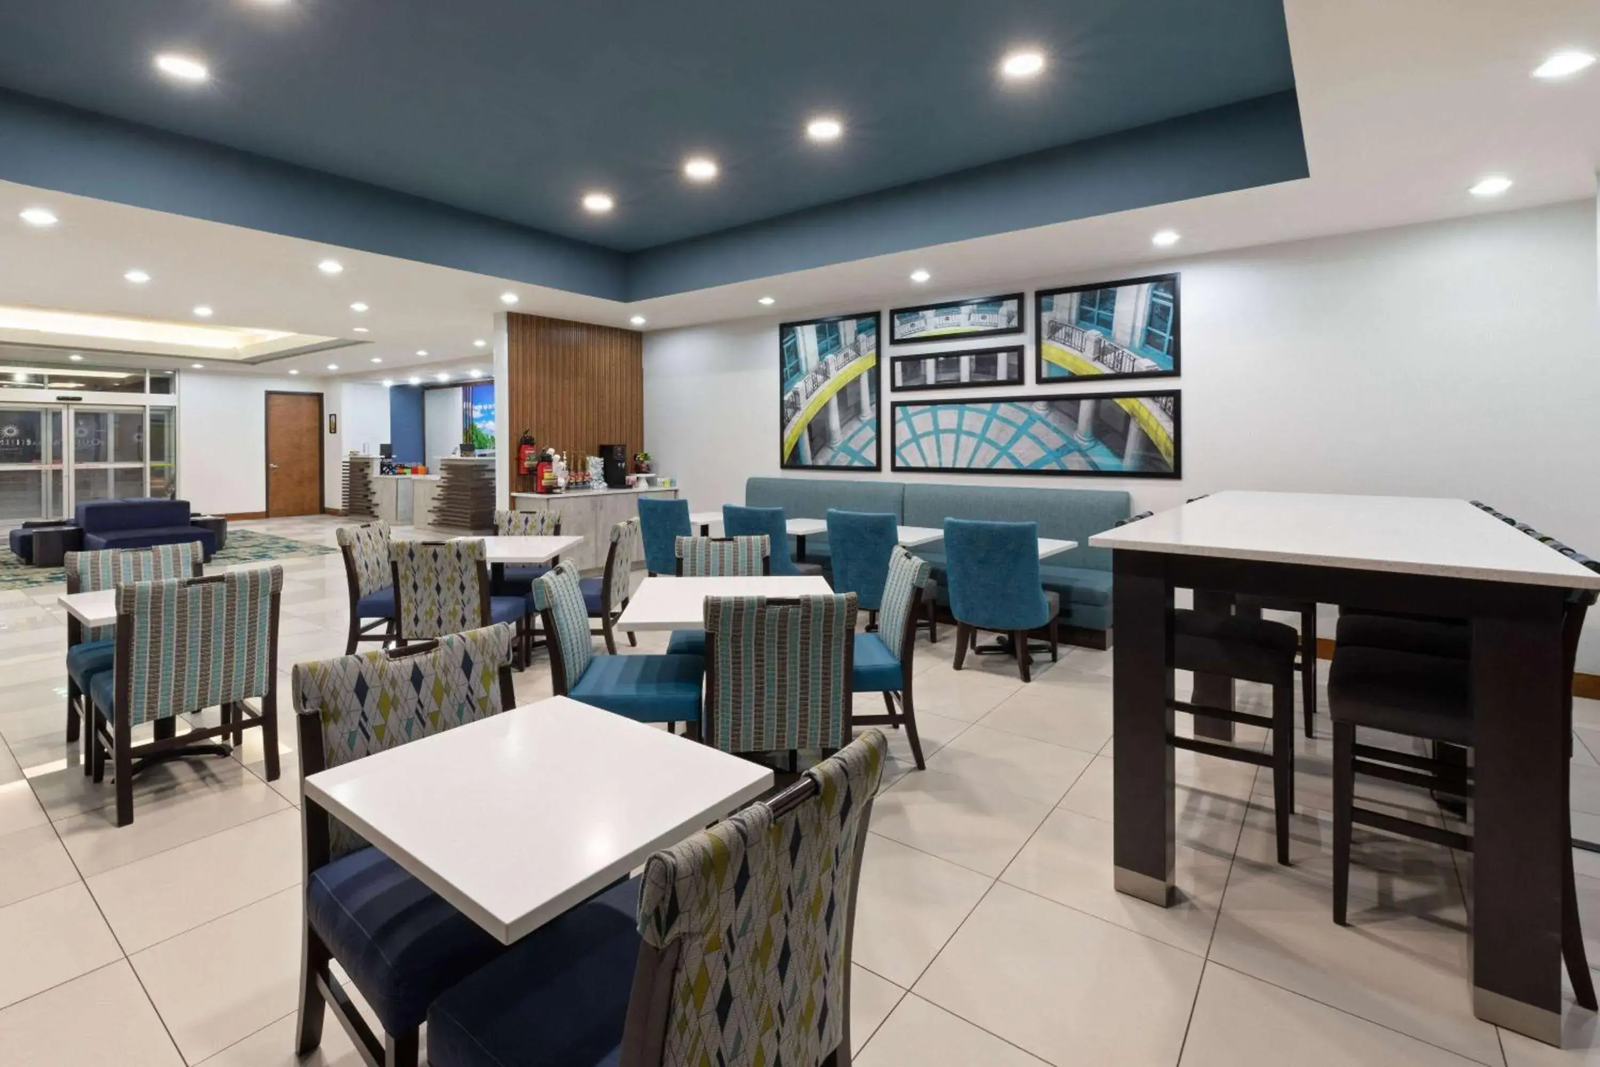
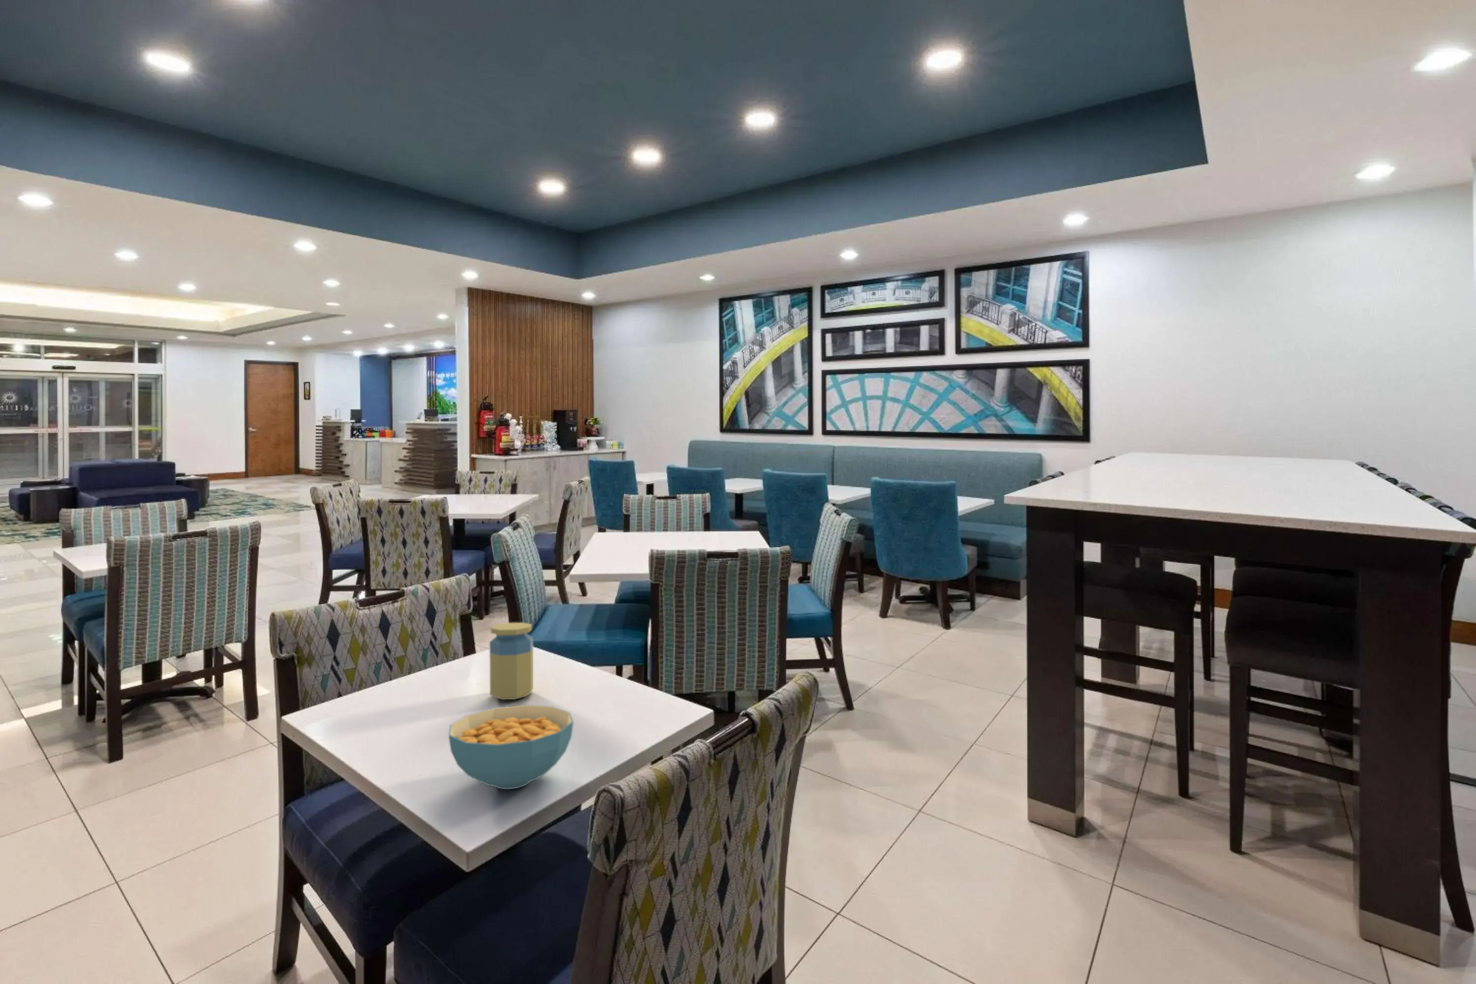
+ cereal bowl [448,705,574,790]
+ jar [489,622,534,701]
